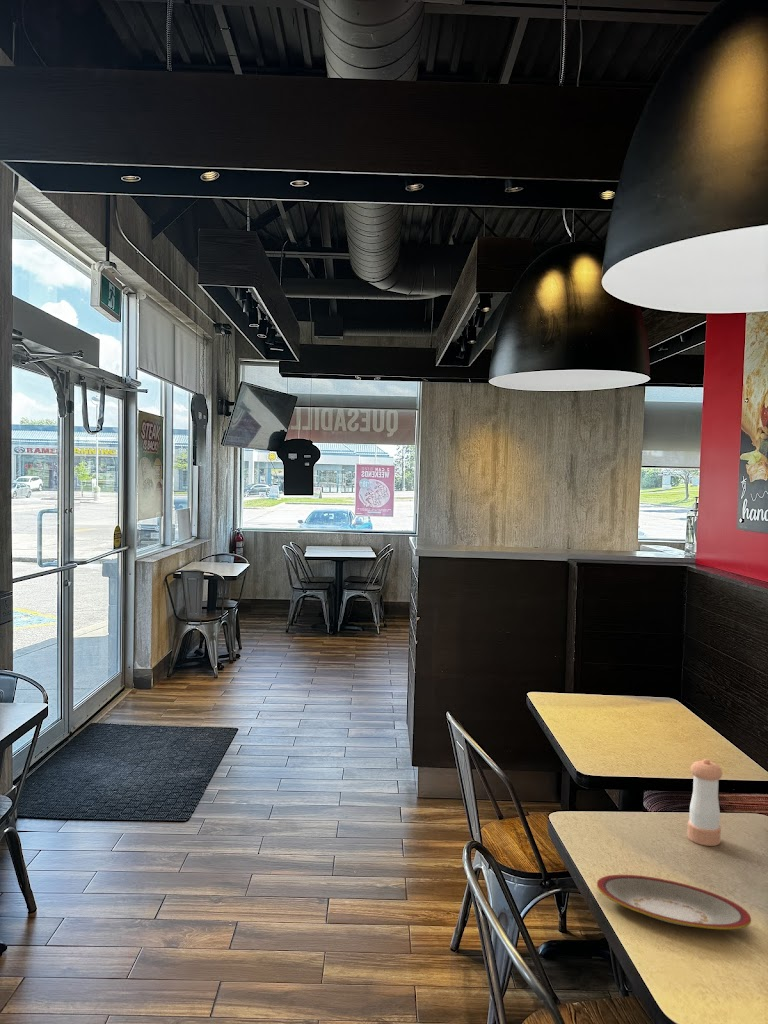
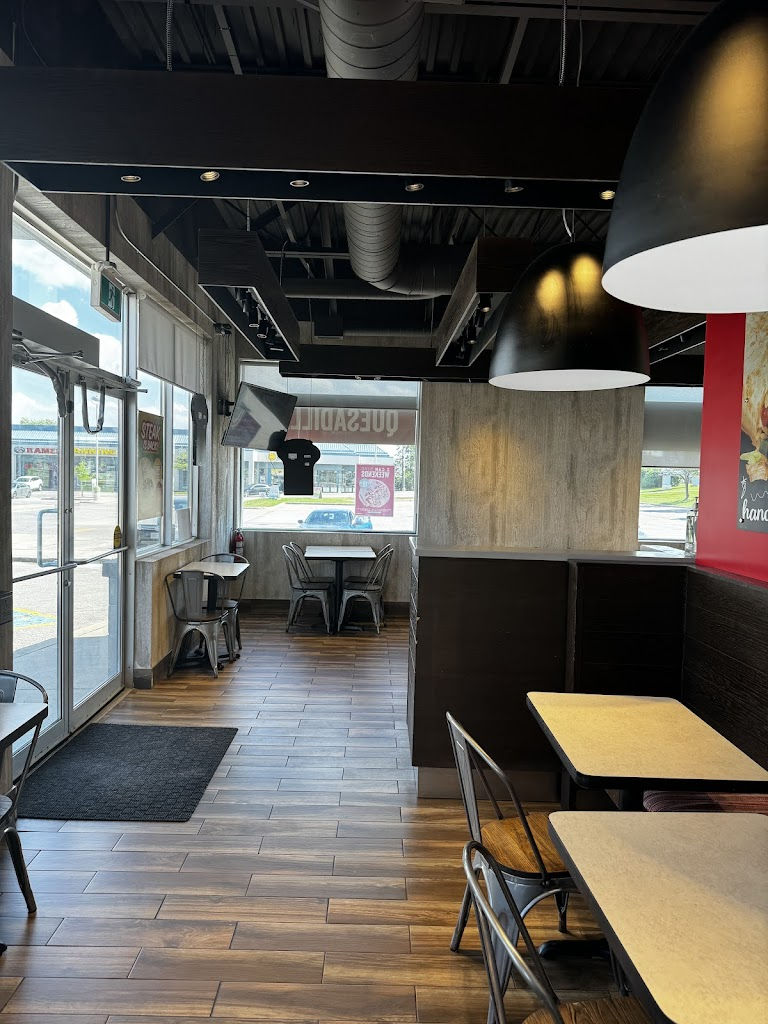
- pepper shaker [686,758,723,847]
- plate [596,874,752,931]
